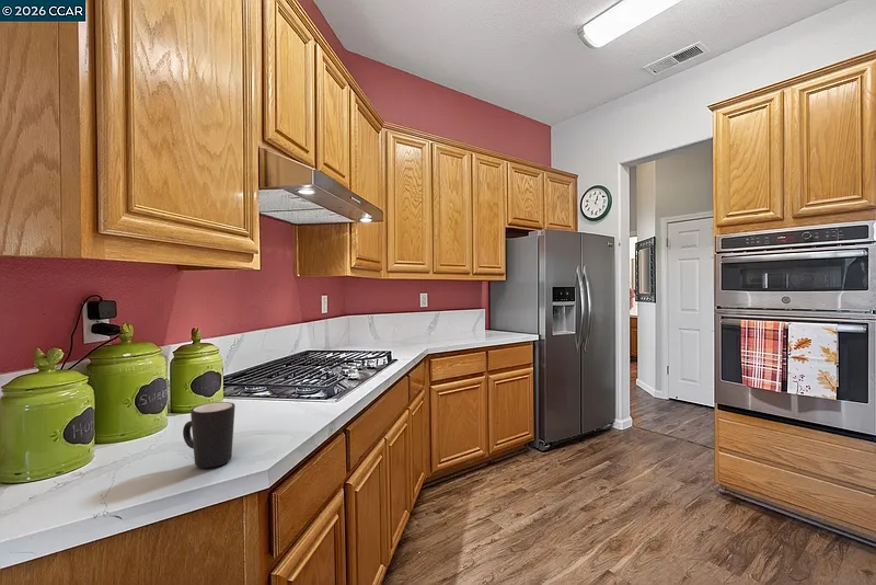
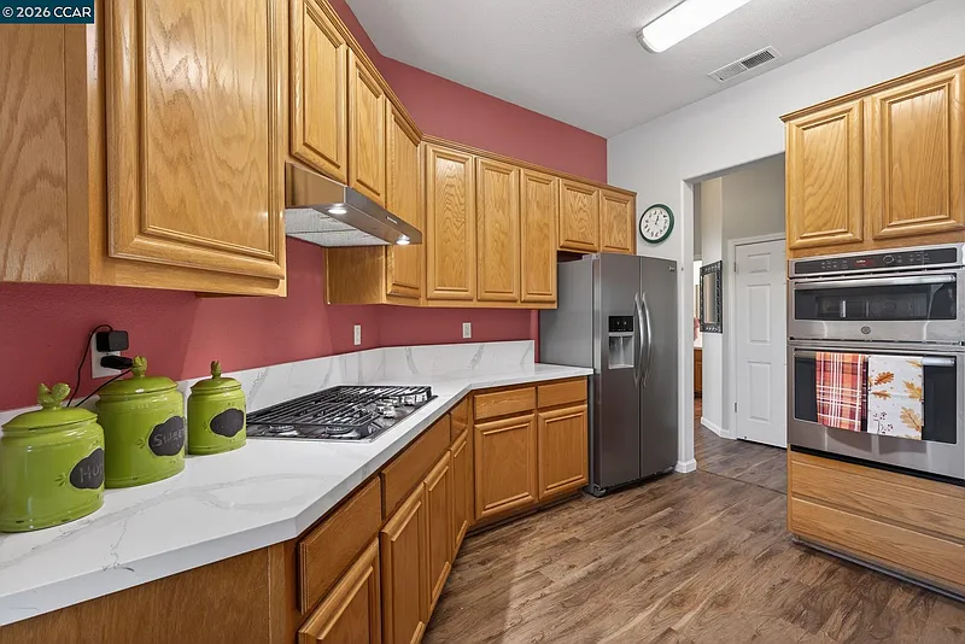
- mug [182,401,237,469]
